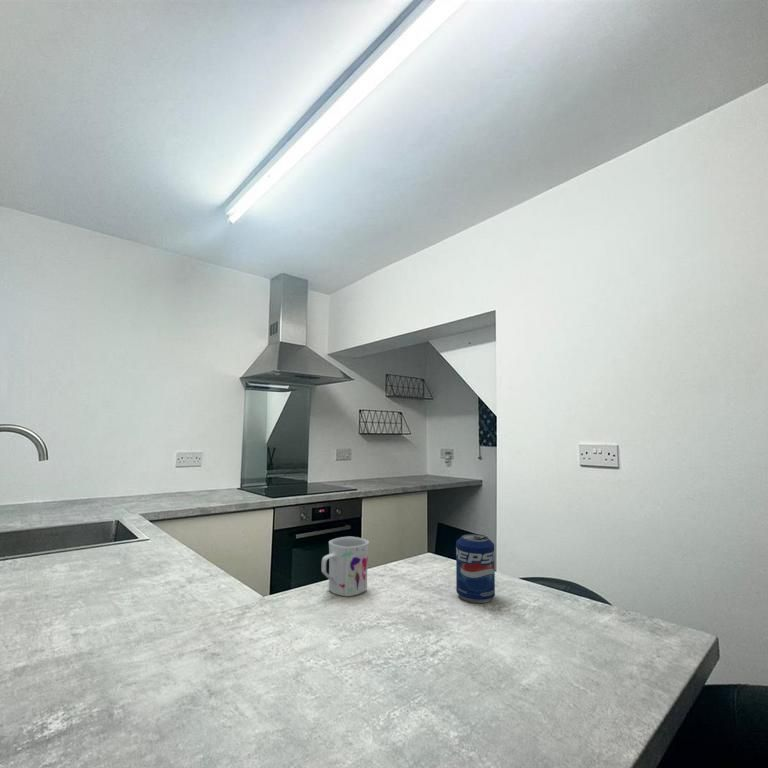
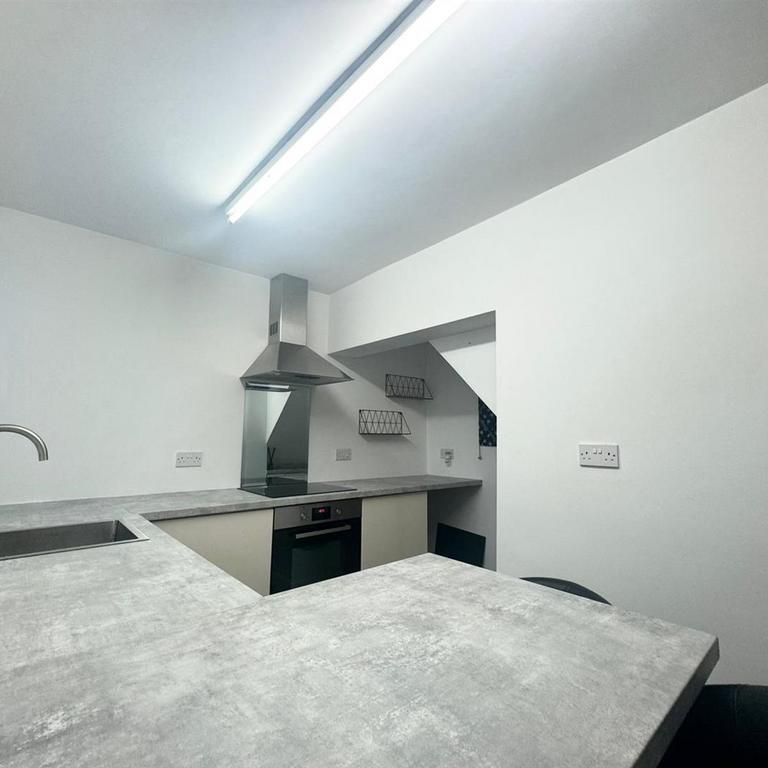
- beverage can [455,533,496,604]
- mug [321,536,370,597]
